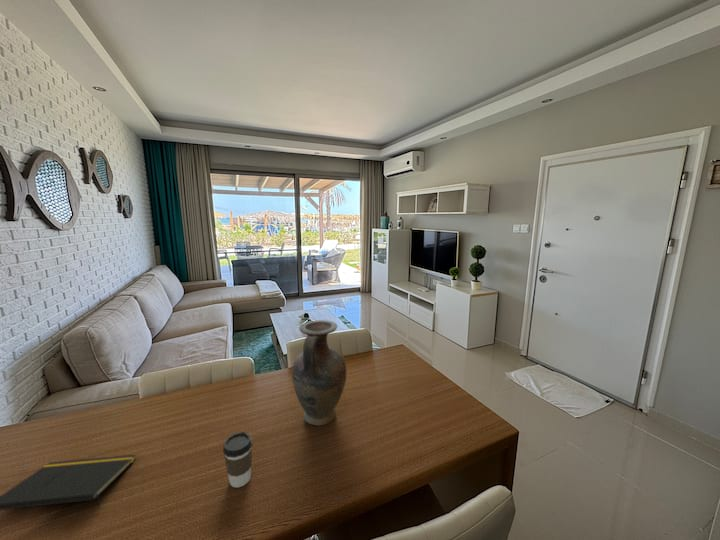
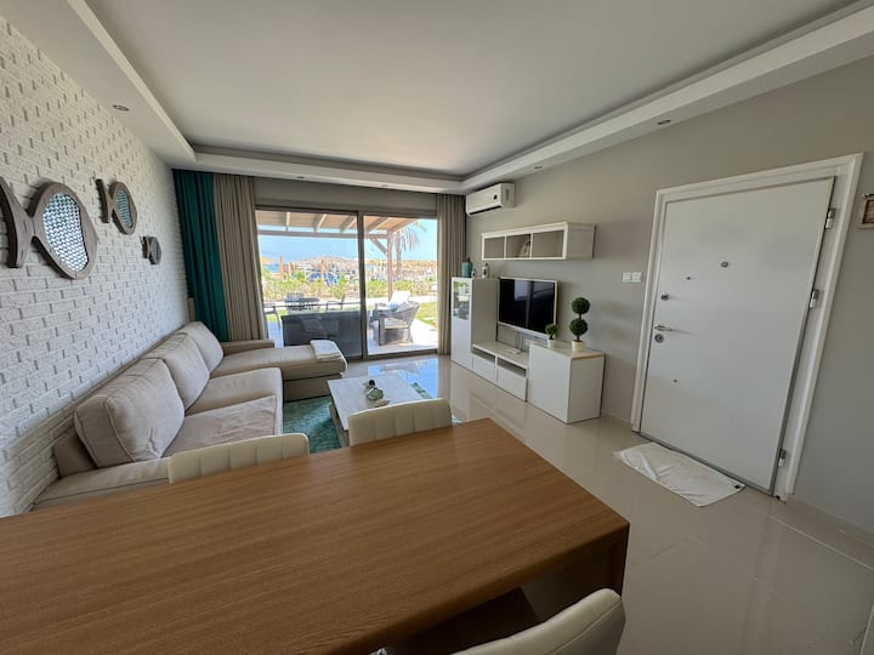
- coffee cup [222,431,253,489]
- notepad [0,454,136,511]
- vase [291,319,348,427]
